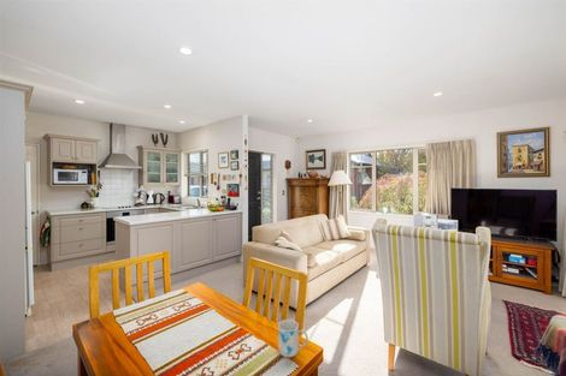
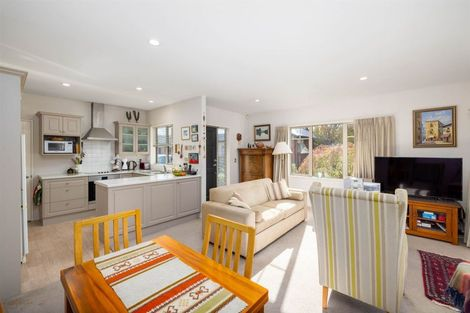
- mug [277,318,309,358]
